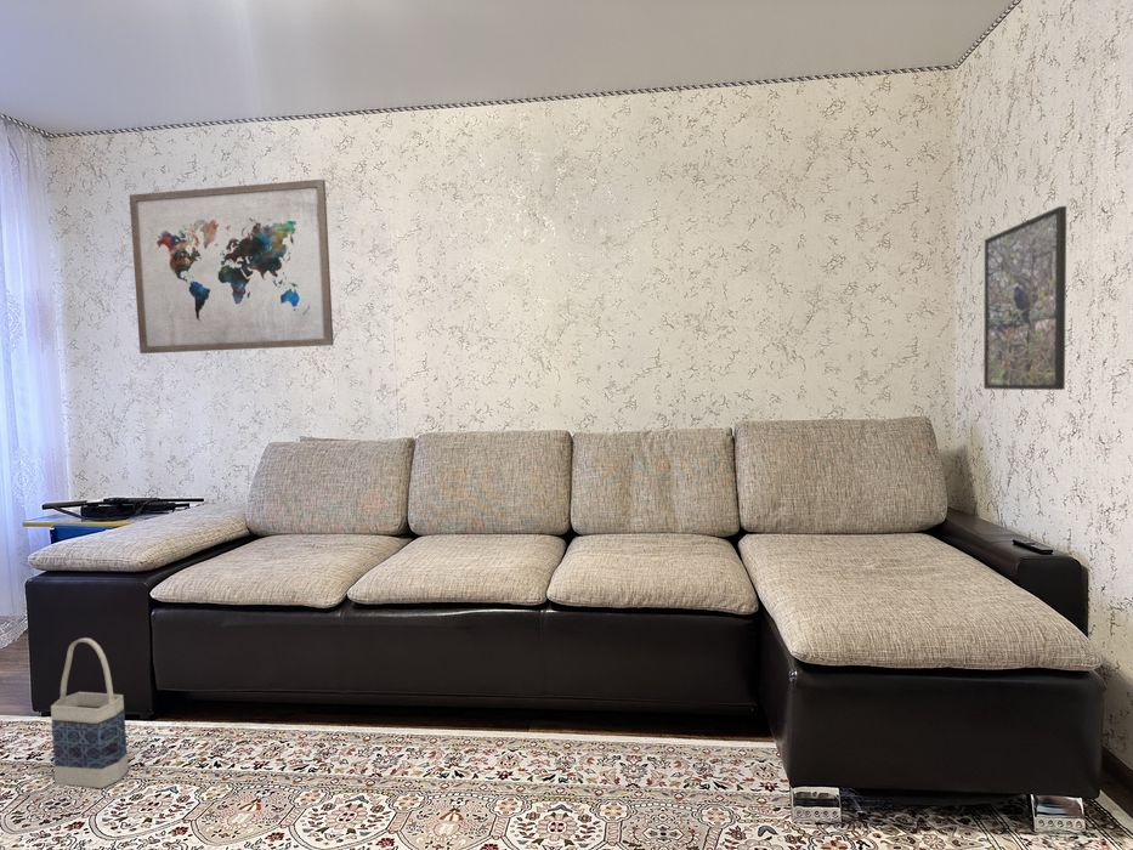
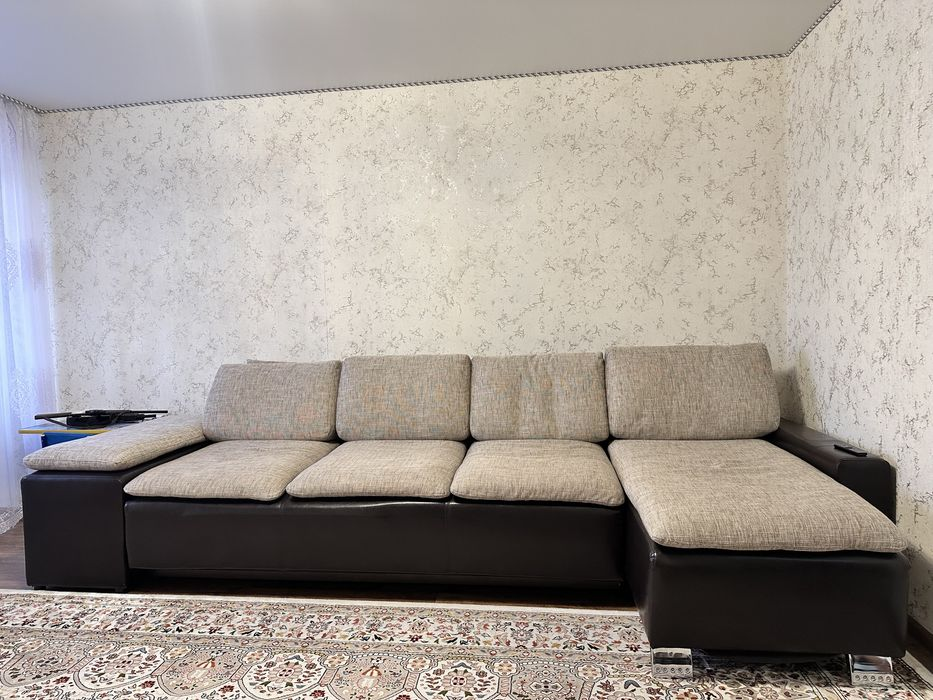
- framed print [982,205,1067,391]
- bag [50,636,130,789]
- wall art [129,178,335,355]
